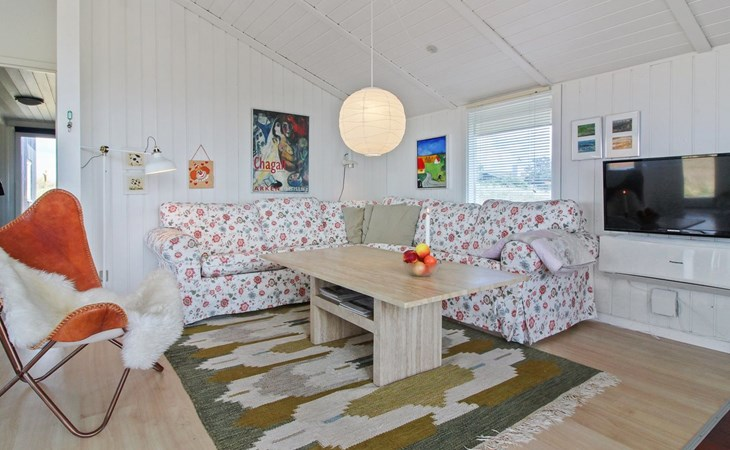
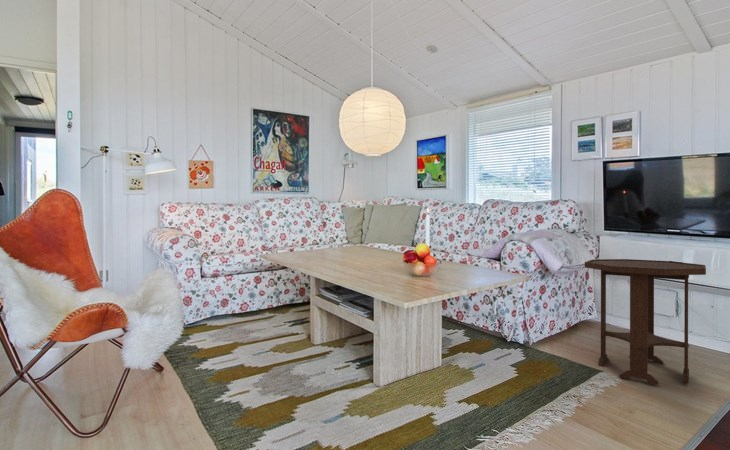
+ side table [584,258,707,386]
